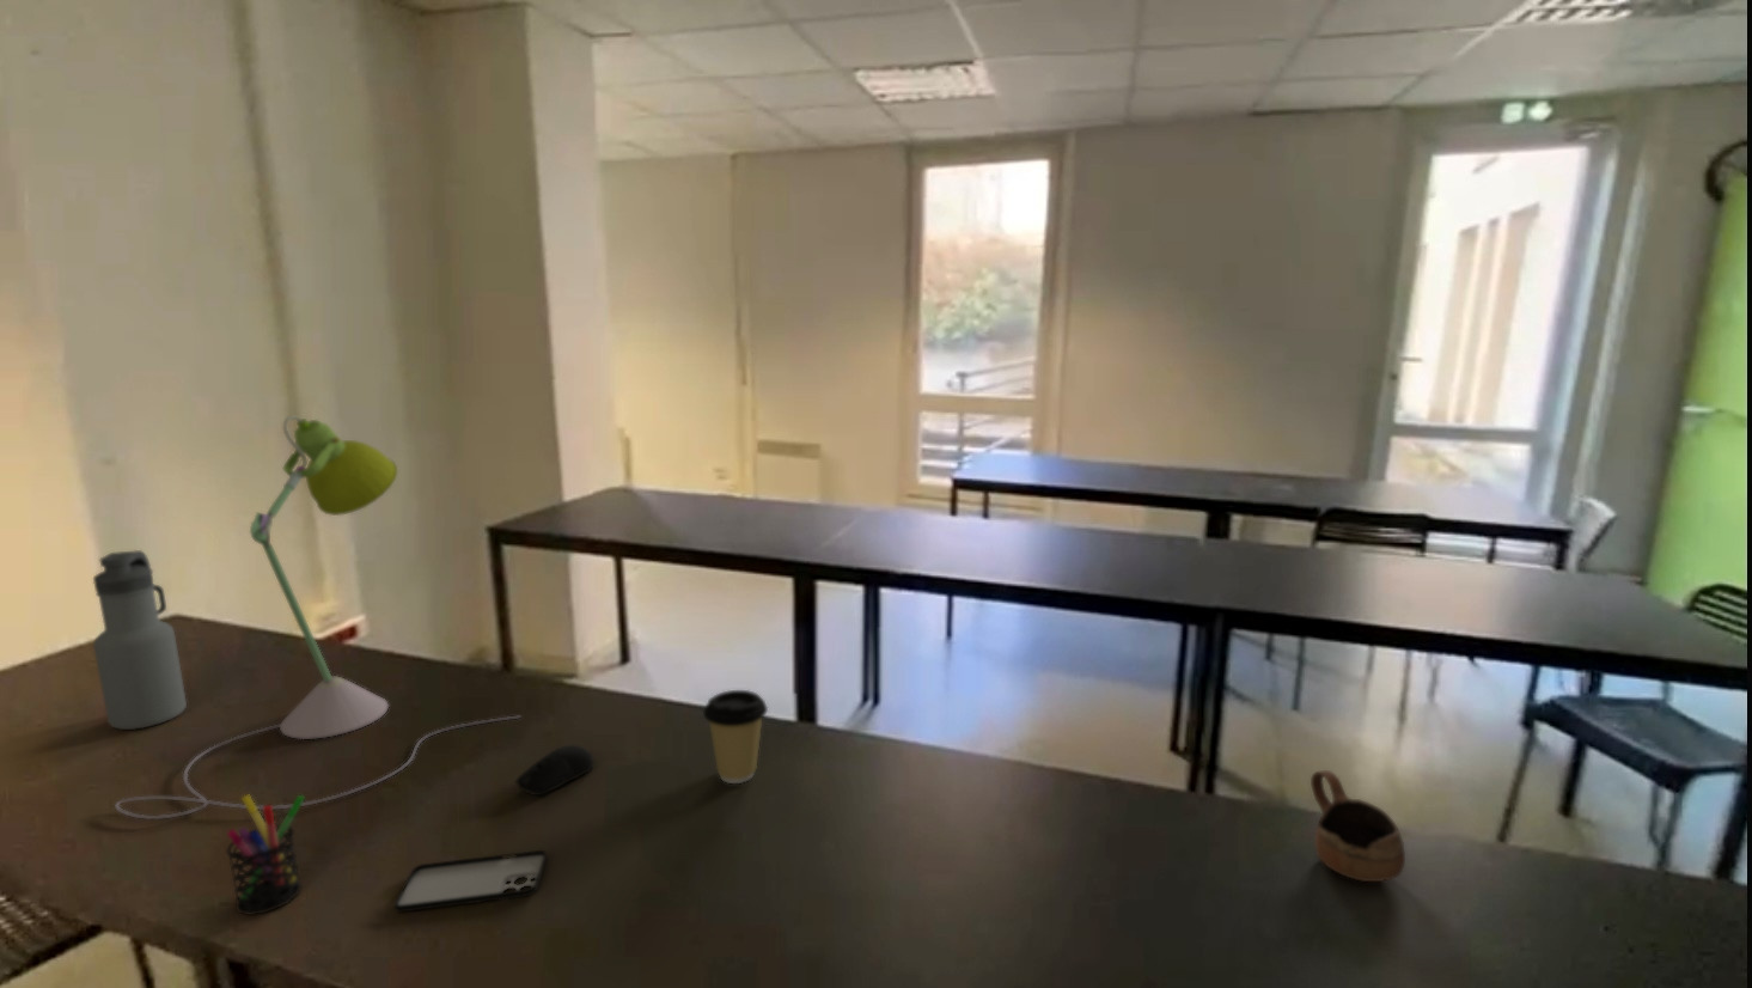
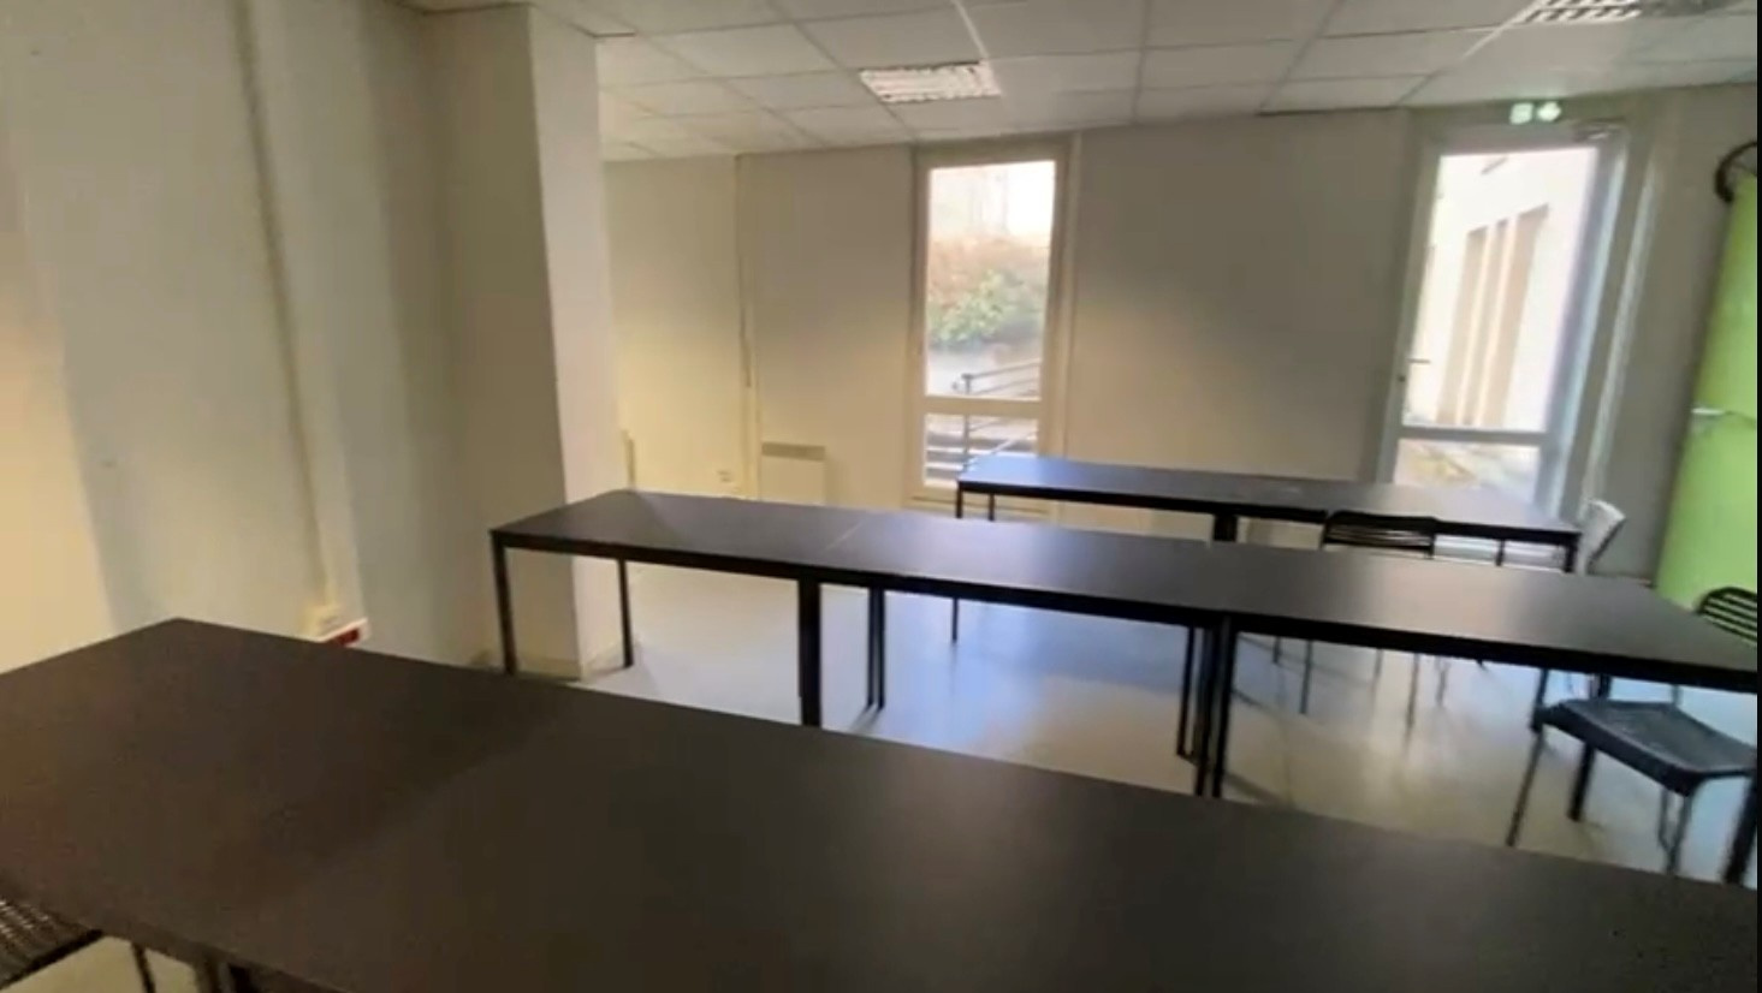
- water bottle [93,549,188,730]
- smartphone [393,850,548,913]
- cup [1309,769,1407,883]
- pen holder [226,793,306,916]
- coffee cup [702,690,769,785]
- desk lamp [113,414,522,821]
- computer mouse [514,744,596,797]
